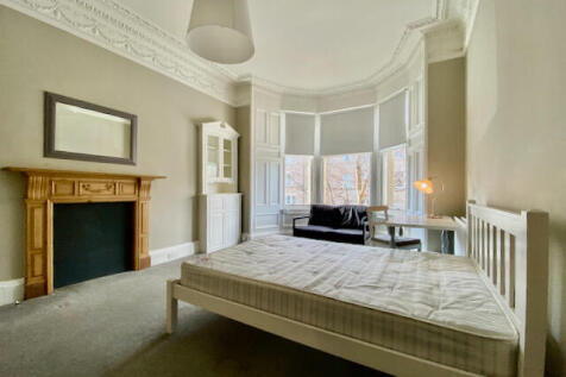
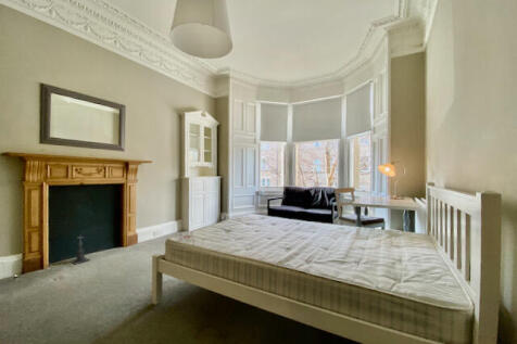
+ candle holder [70,235,91,266]
